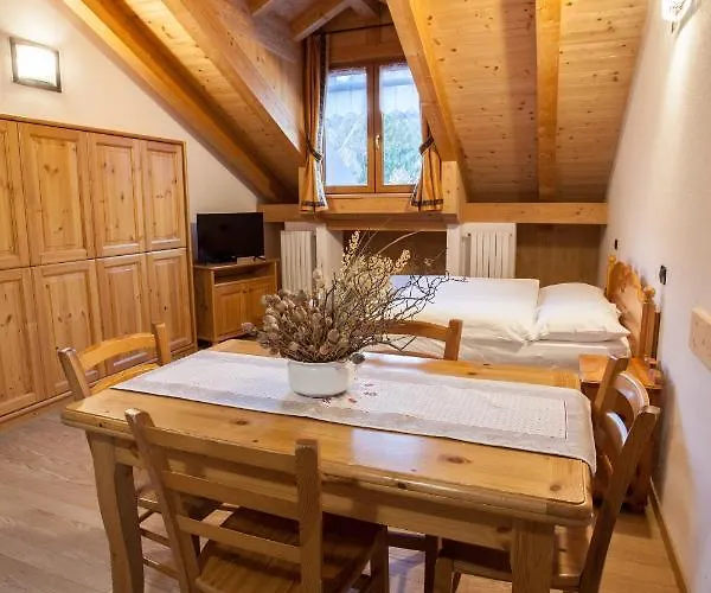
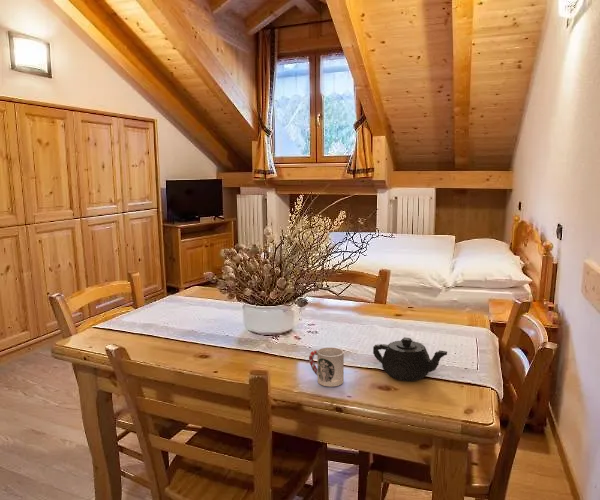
+ cup [308,347,345,387]
+ teapot [372,336,448,382]
